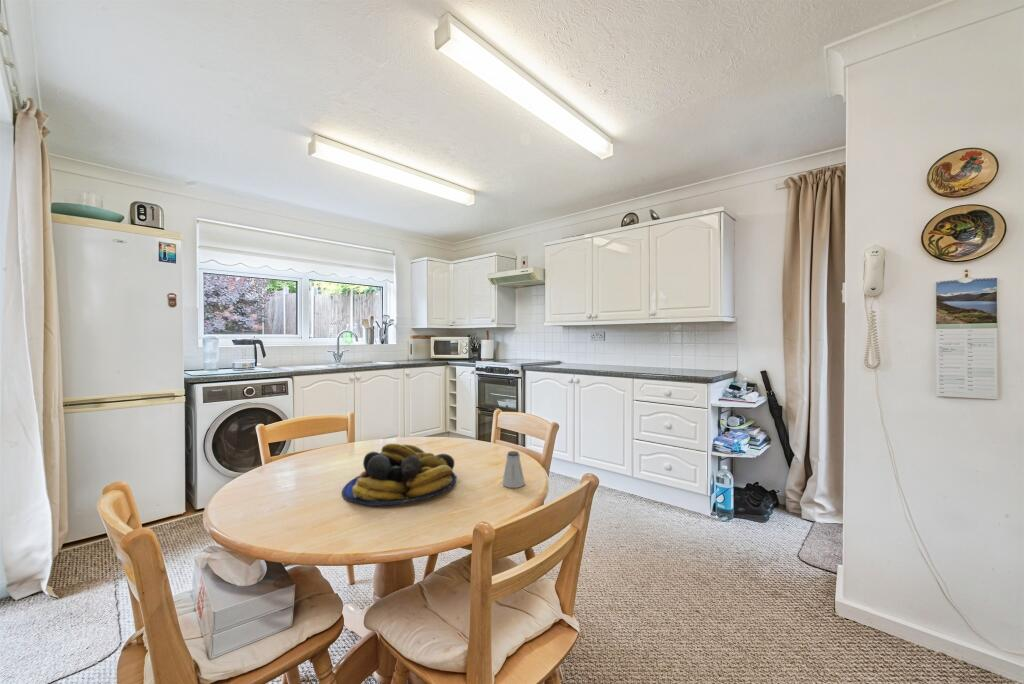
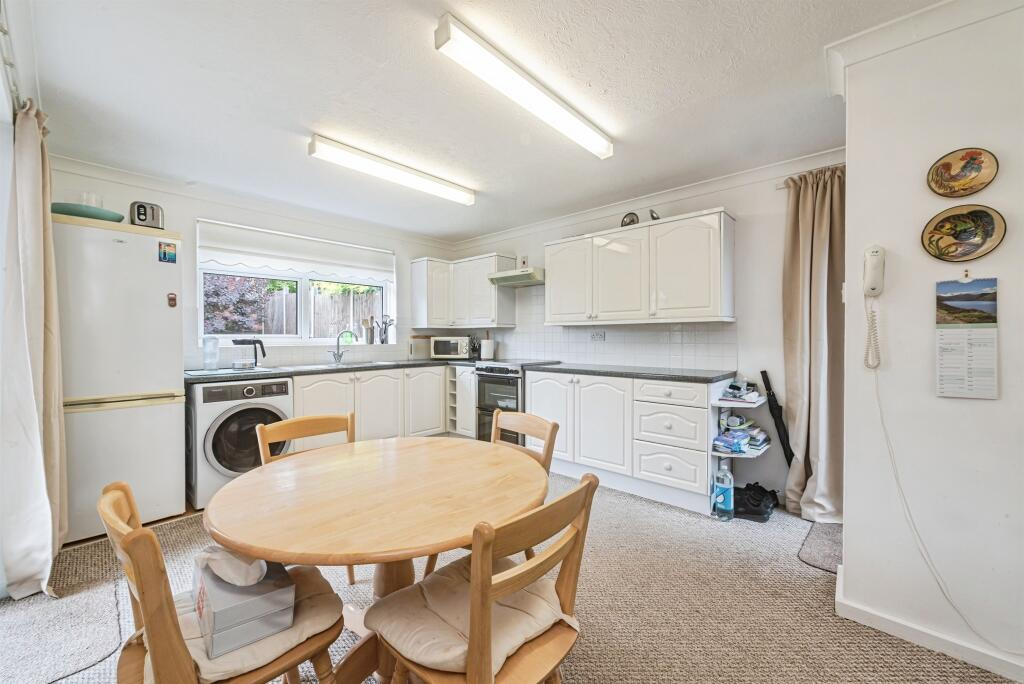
- fruit bowl [341,442,458,507]
- saltshaker [501,450,526,489]
